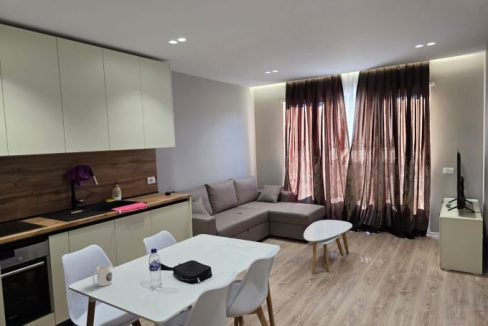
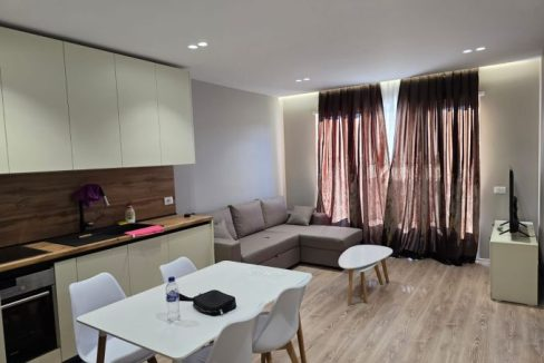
- mug [91,264,114,287]
